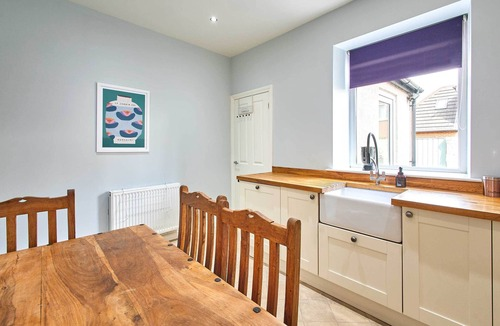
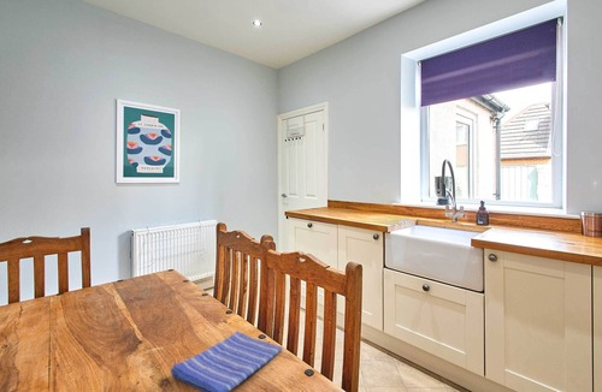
+ dish towel [170,331,283,392]
